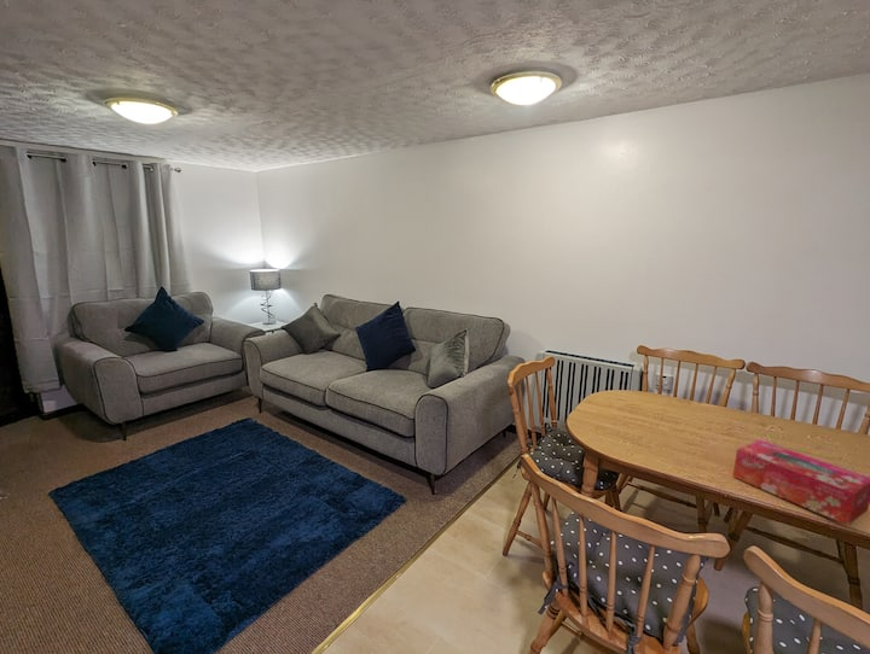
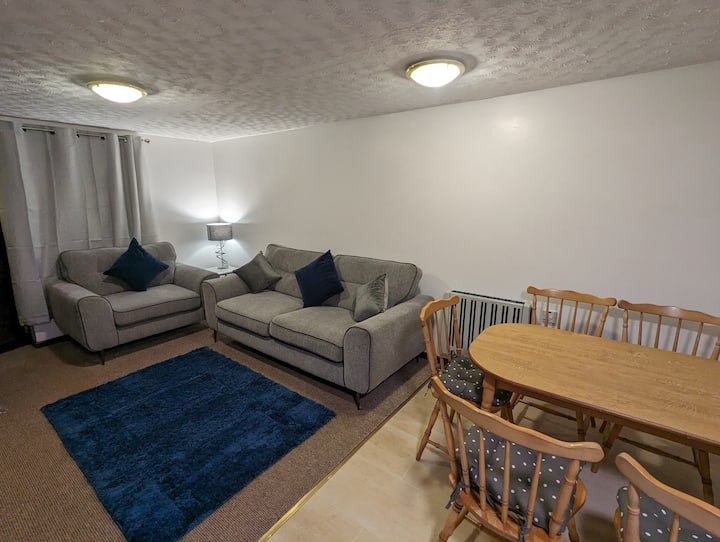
- tissue box [731,439,870,527]
